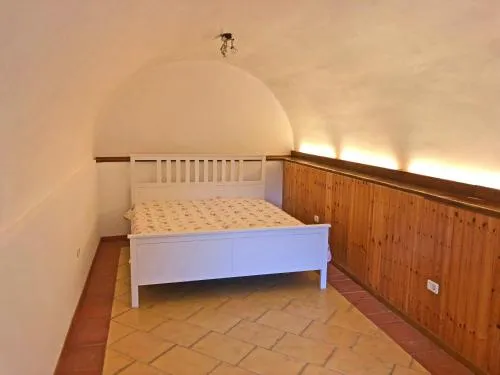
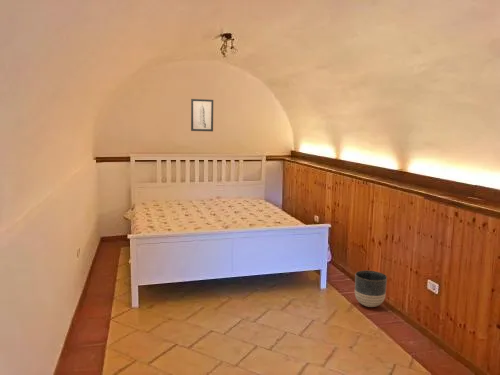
+ planter [354,269,388,308]
+ wall art [190,98,214,132]
